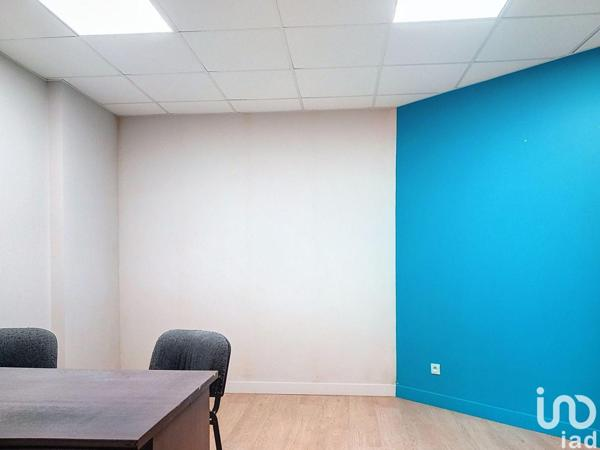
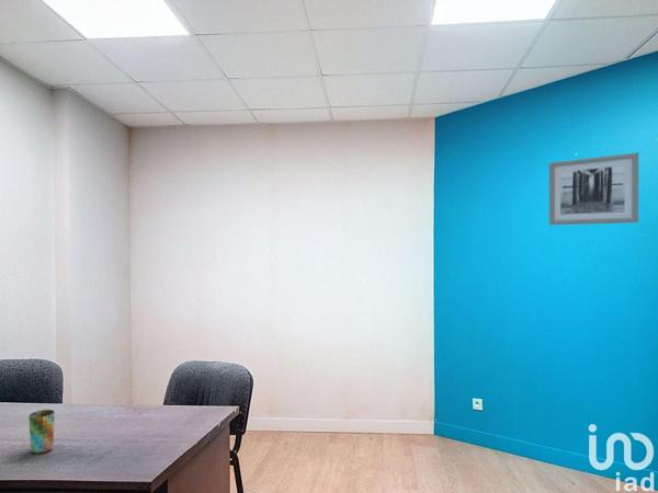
+ wall art [548,151,639,226]
+ cup [27,409,56,455]
